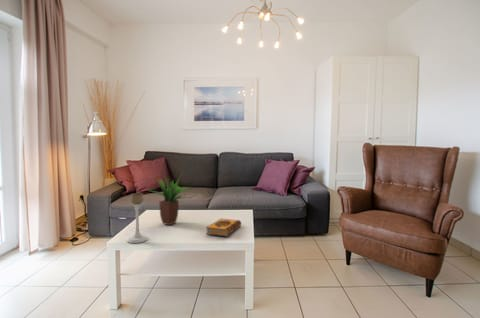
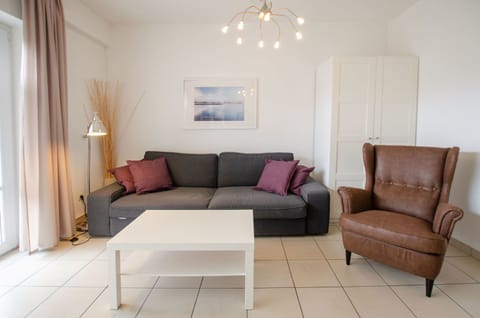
- candle holder [126,192,148,244]
- potted plant [149,171,195,226]
- hardback book [205,218,242,238]
